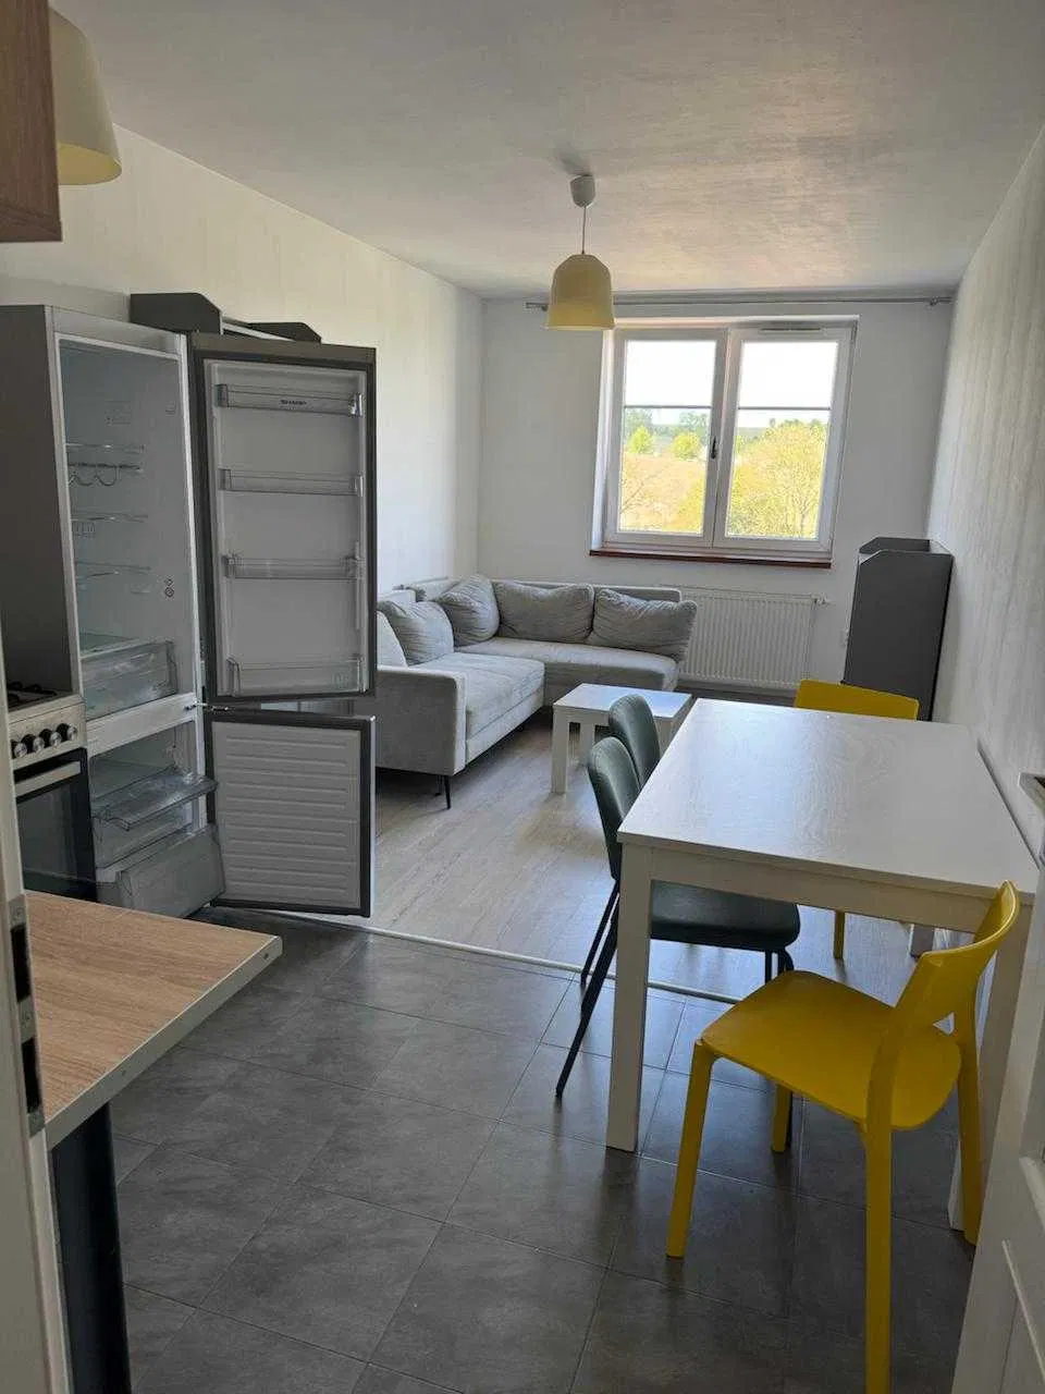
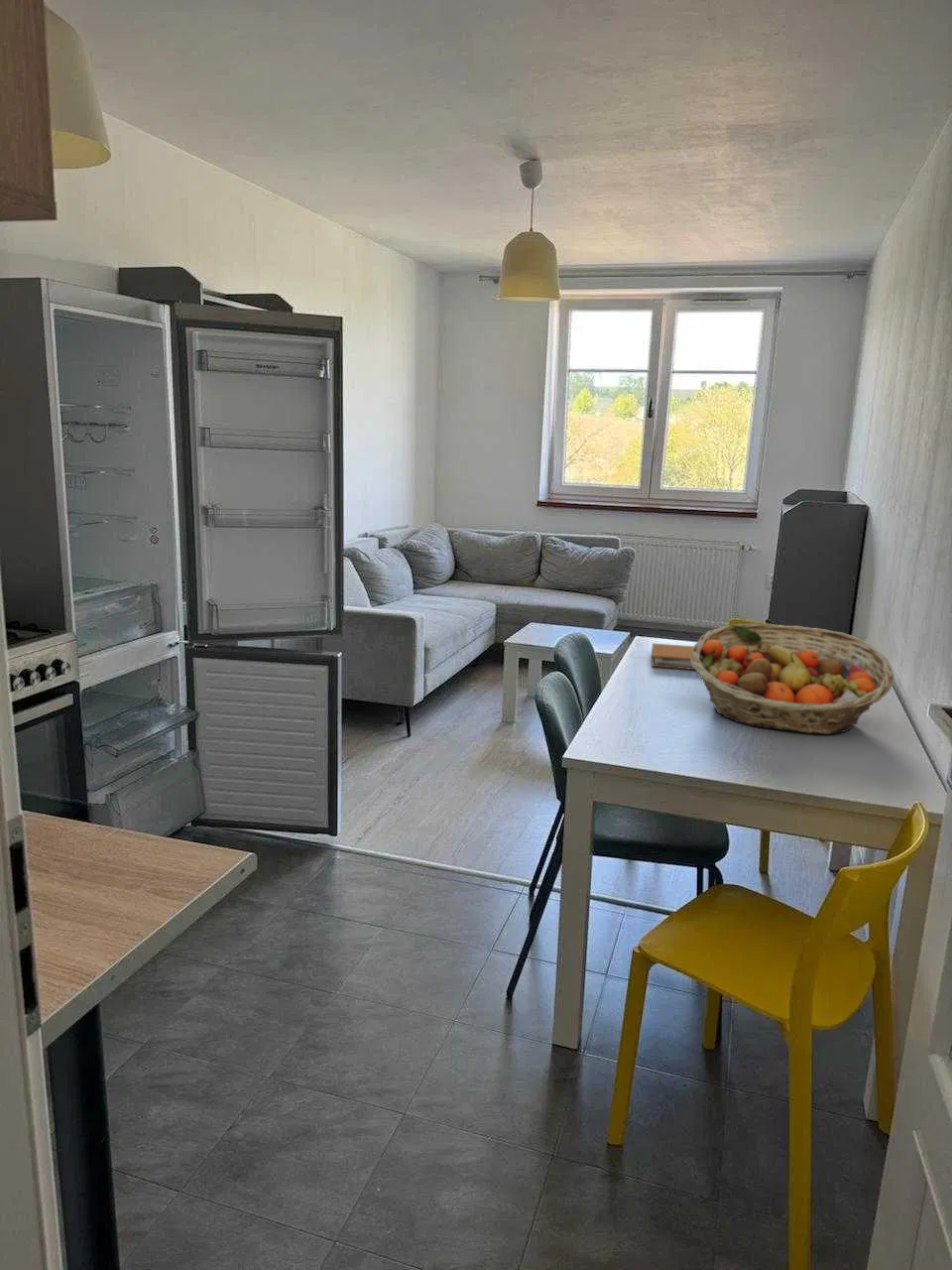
+ notebook [651,642,702,671]
+ fruit basket [690,623,894,735]
